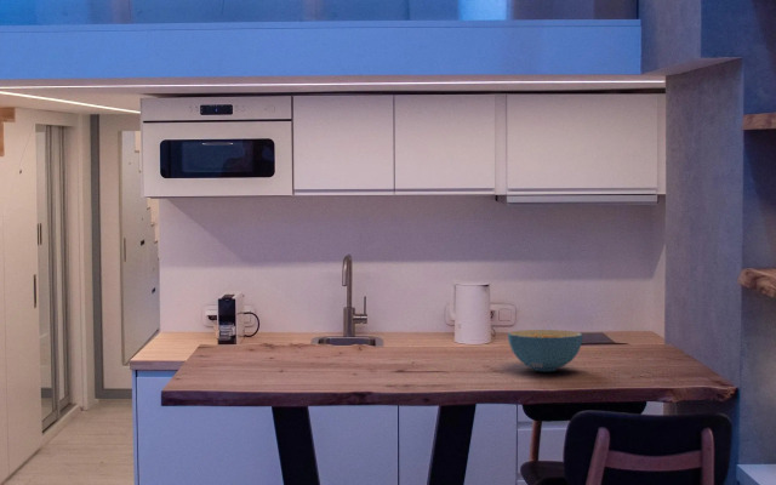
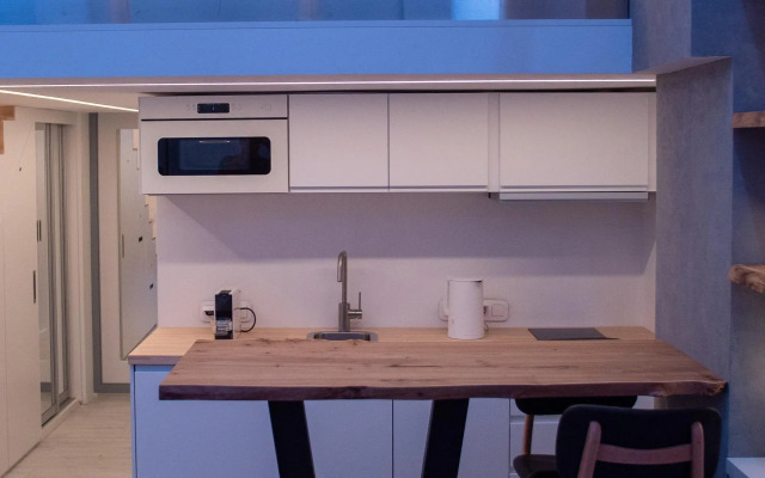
- cereal bowl [507,329,584,372]
